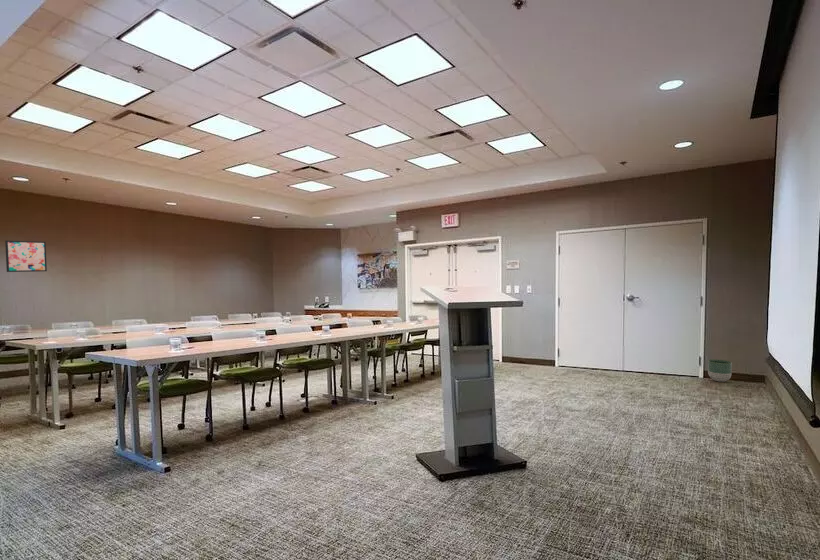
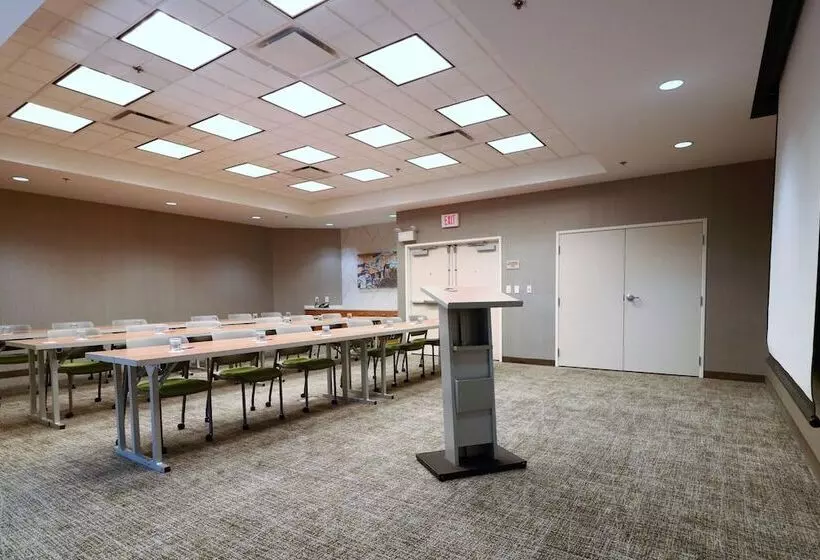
- wall art [4,240,48,273]
- planter [707,358,733,383]
